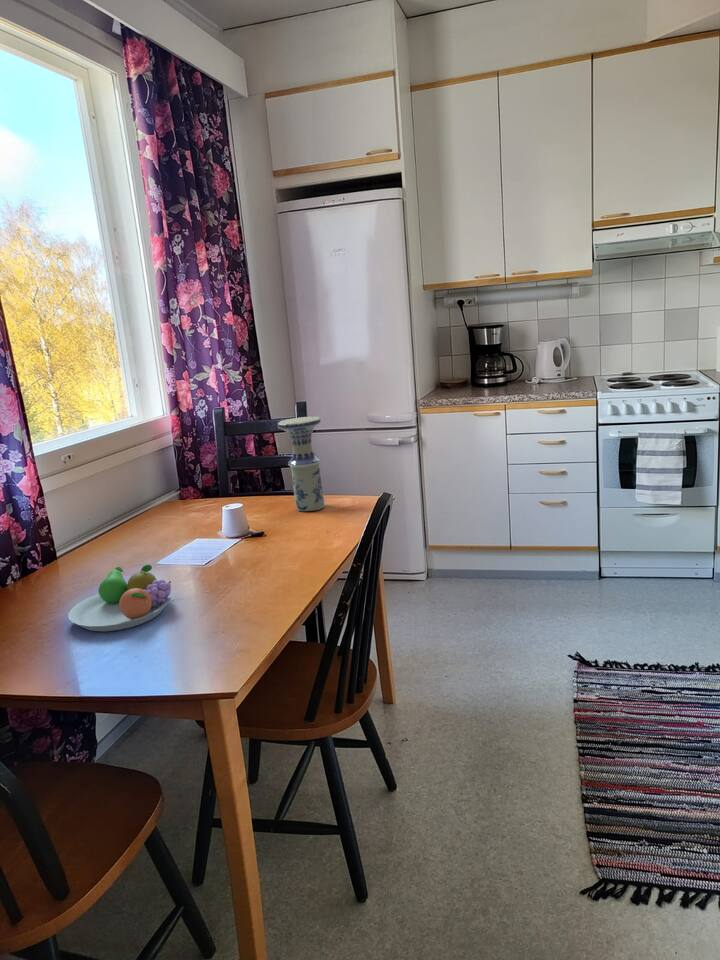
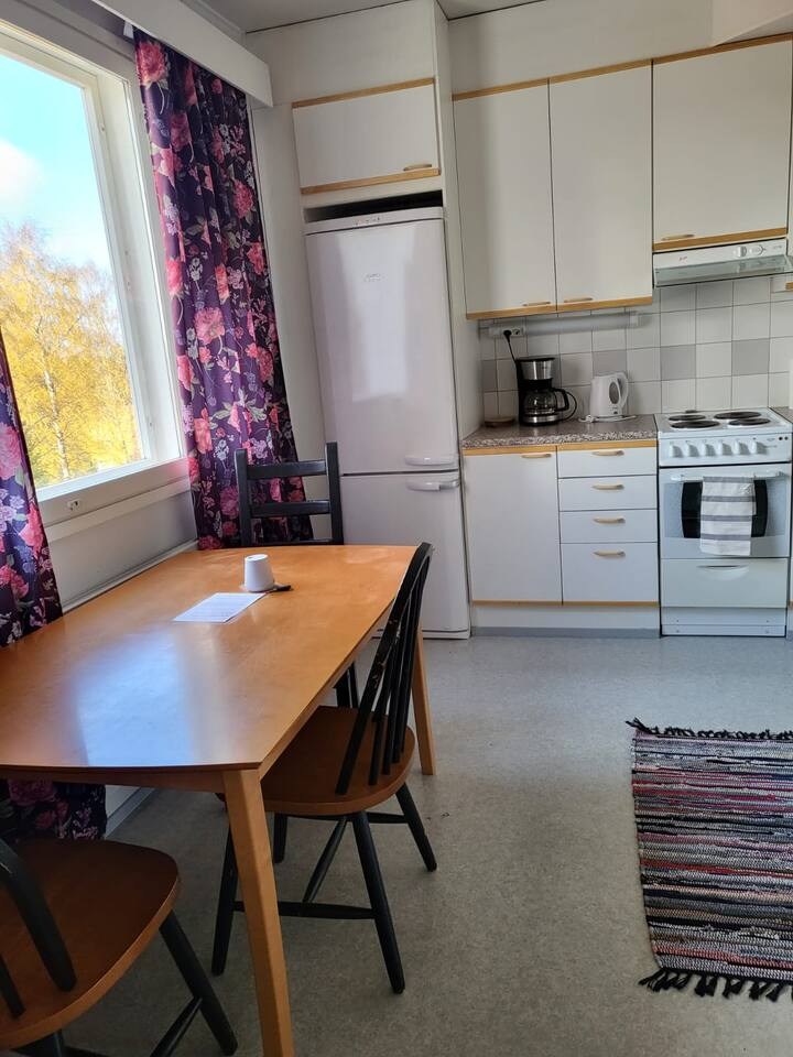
- fruit bowl [67,564,173,632]
- vase [277,416,326,512]
